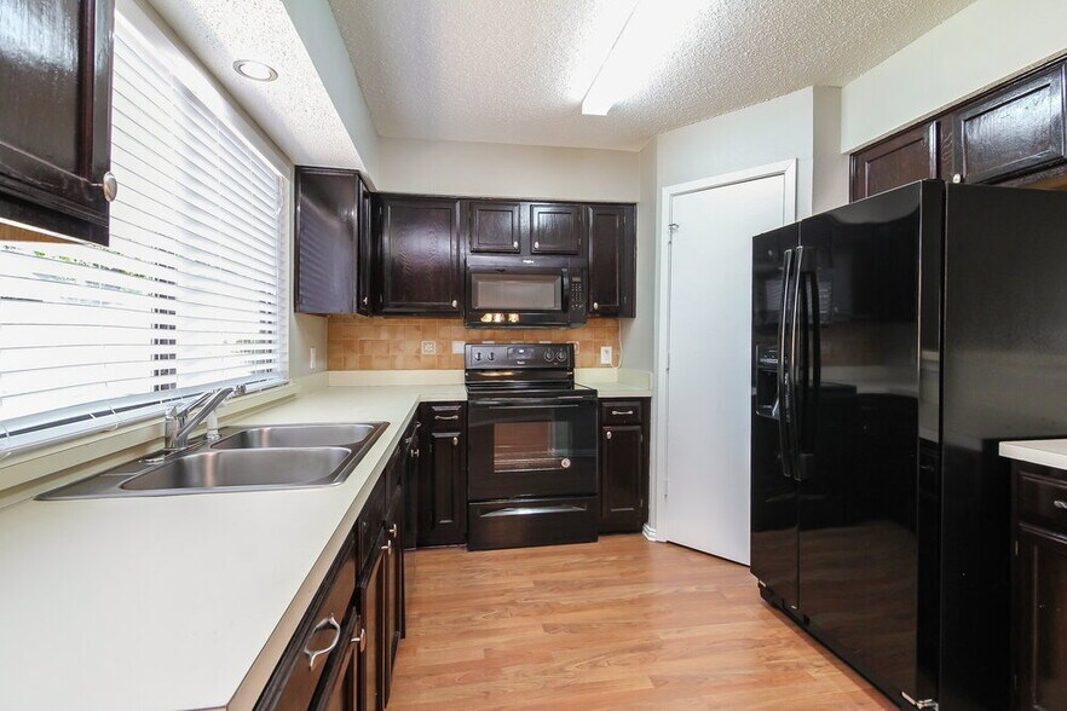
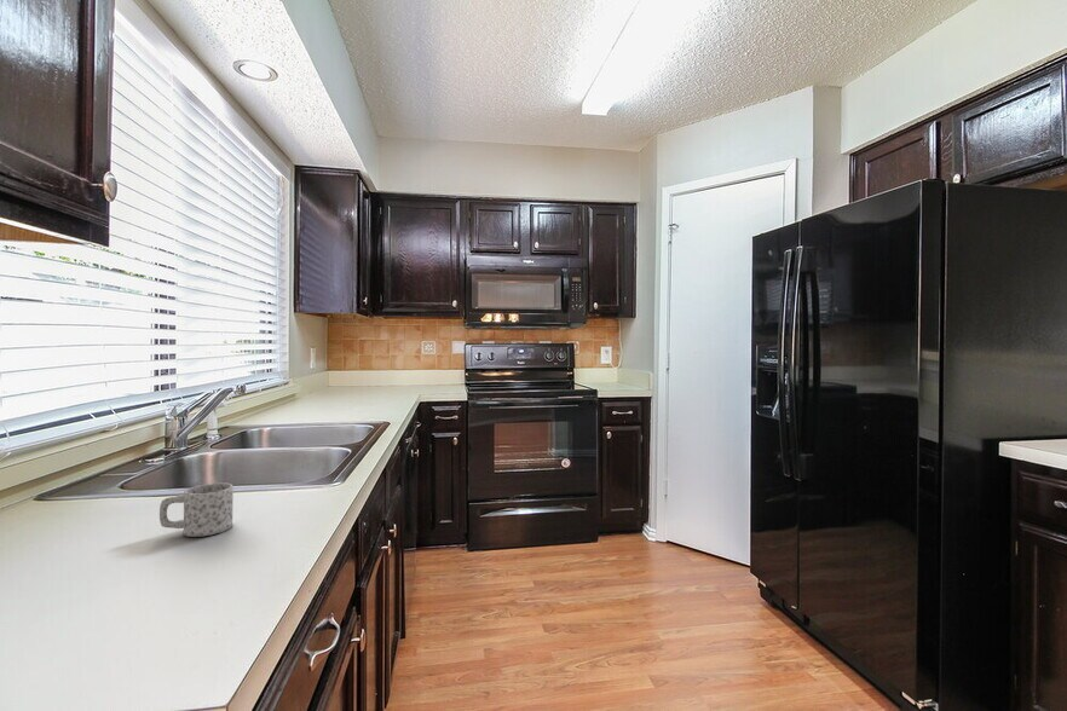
+ mug [158,482,235,538]
